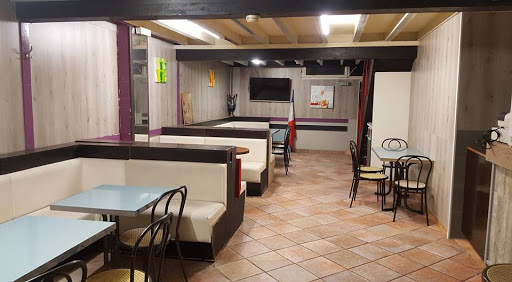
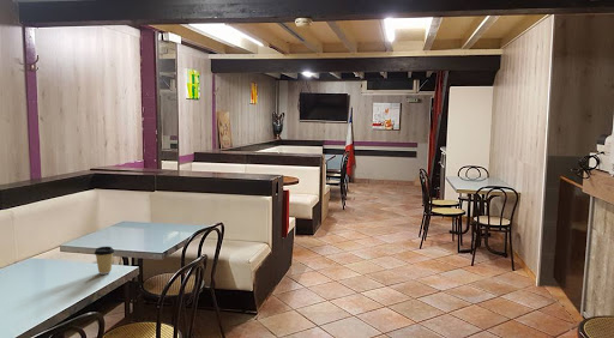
+ coffee cup [94,246,115,276]
